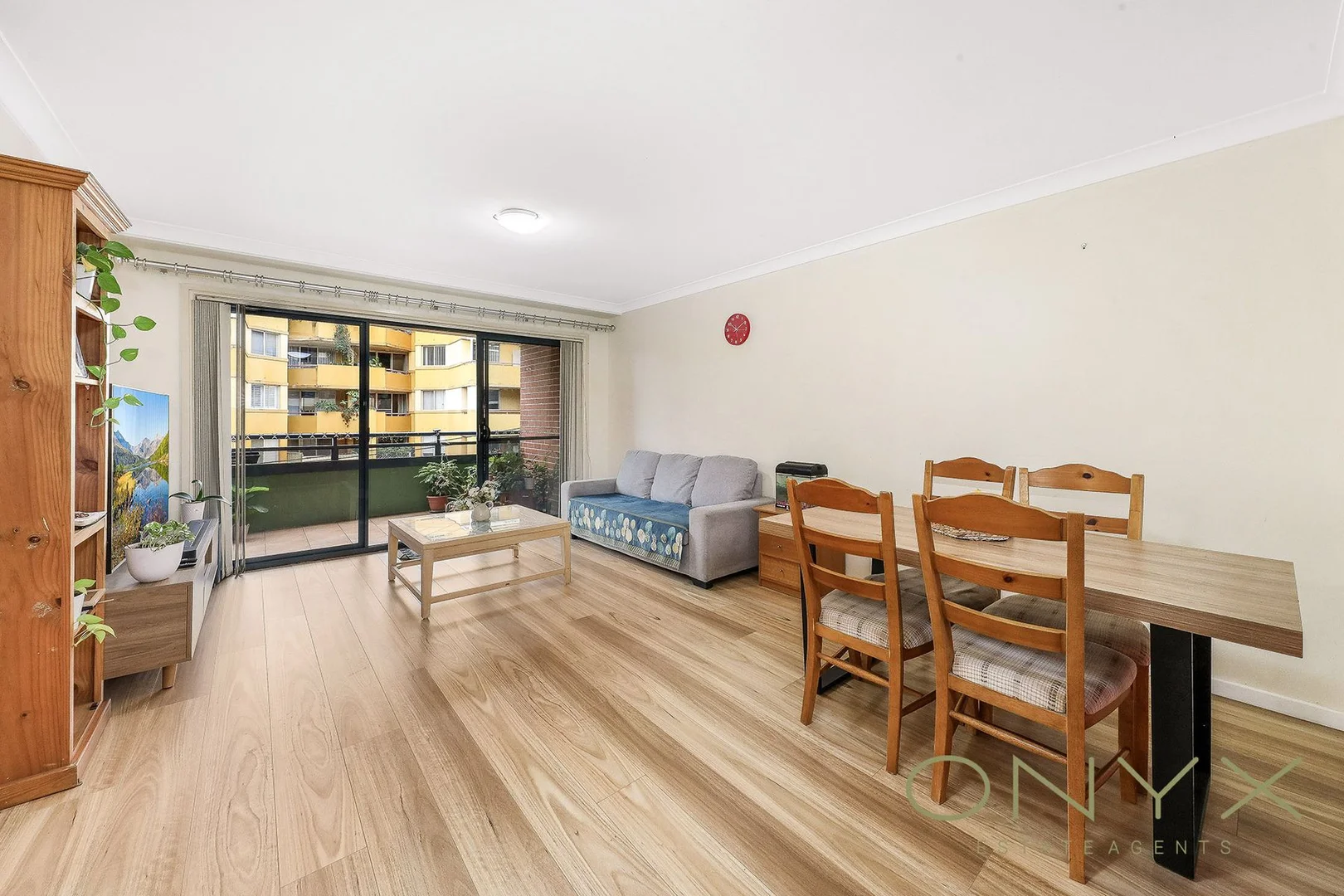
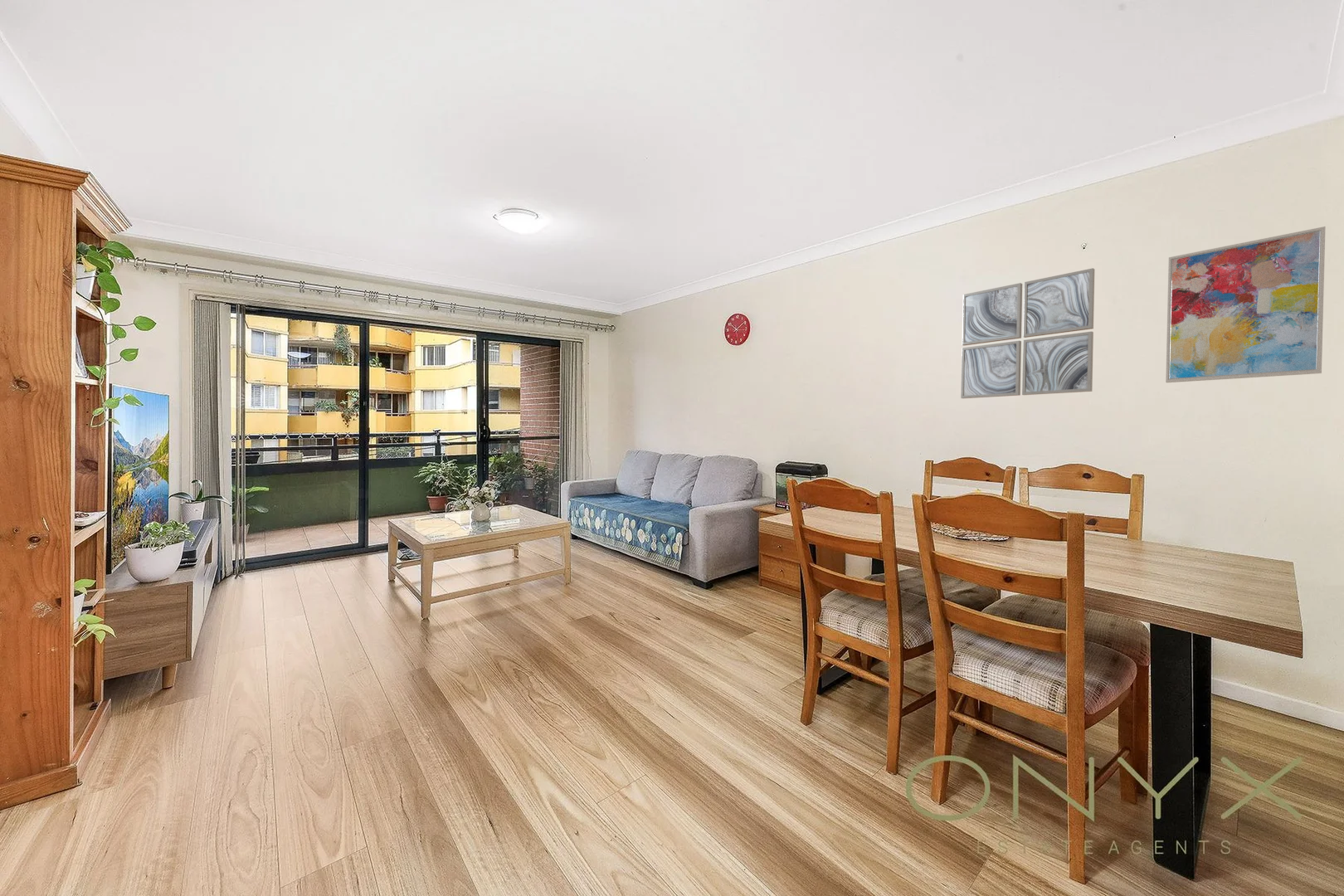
+ wall art [1165,226,1326,383]
+ wall art [960,267,1095,399]
